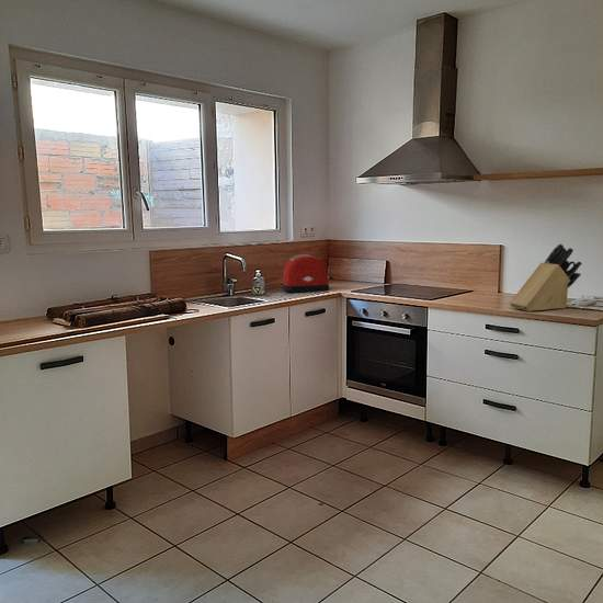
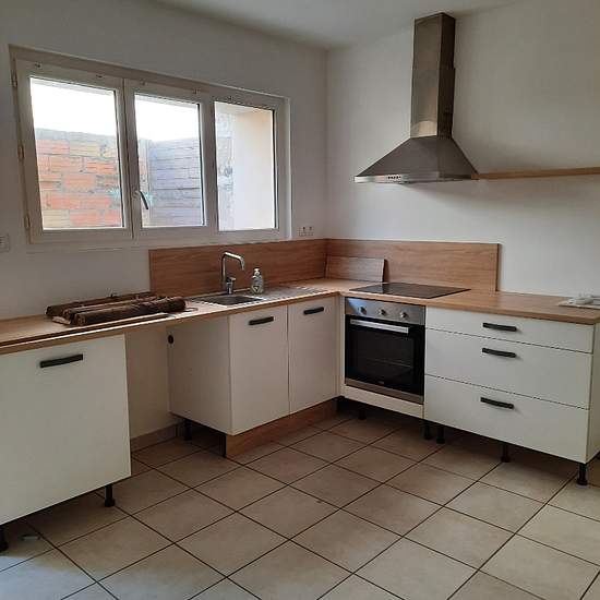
- knife block [509,242,583,312]
- toaster [281,253,333,294]
